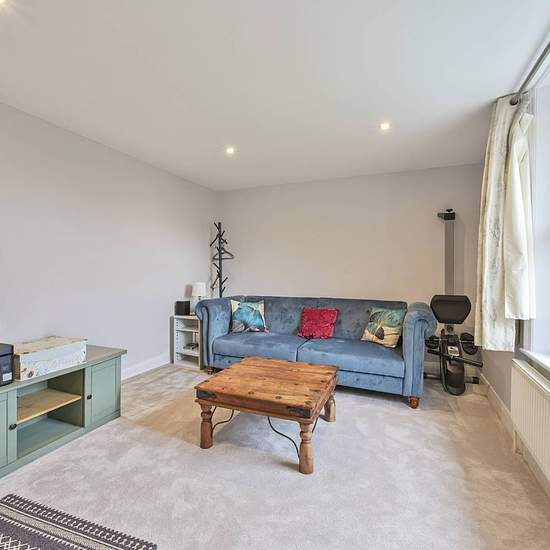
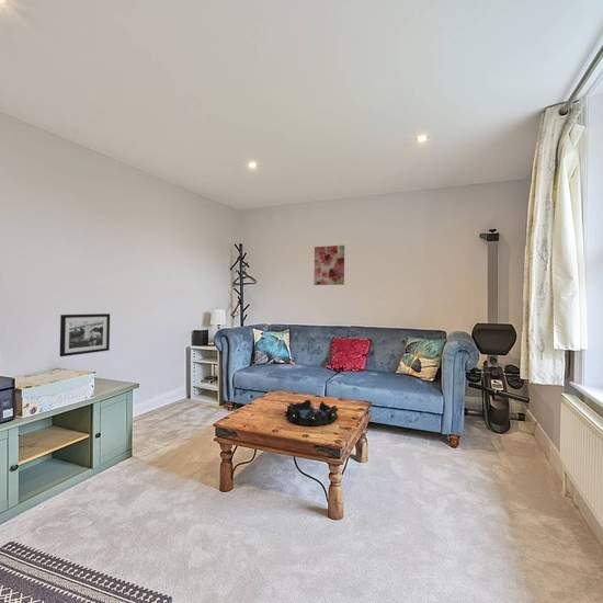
+ picture frame [59,312,111,357]
+ decorative bowl [284,399,339,426]
+ wall art [312,244,345,286]
